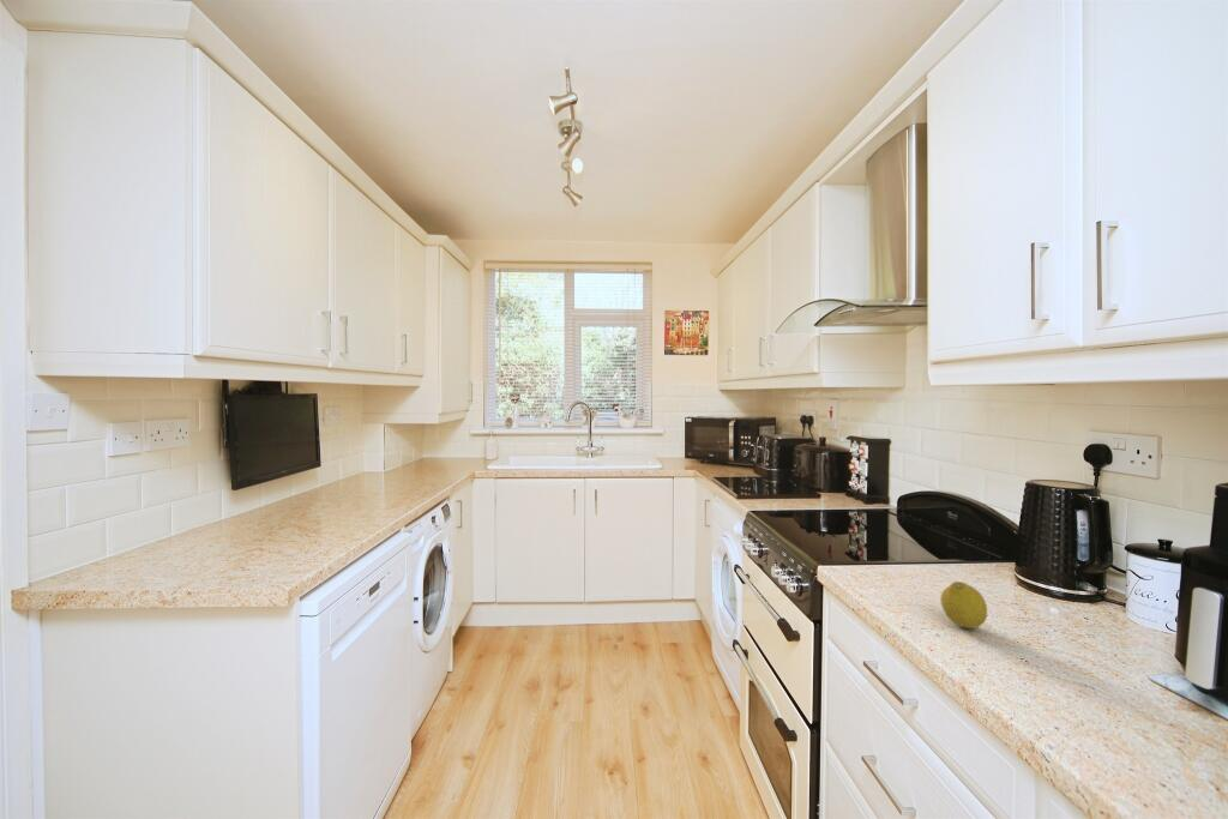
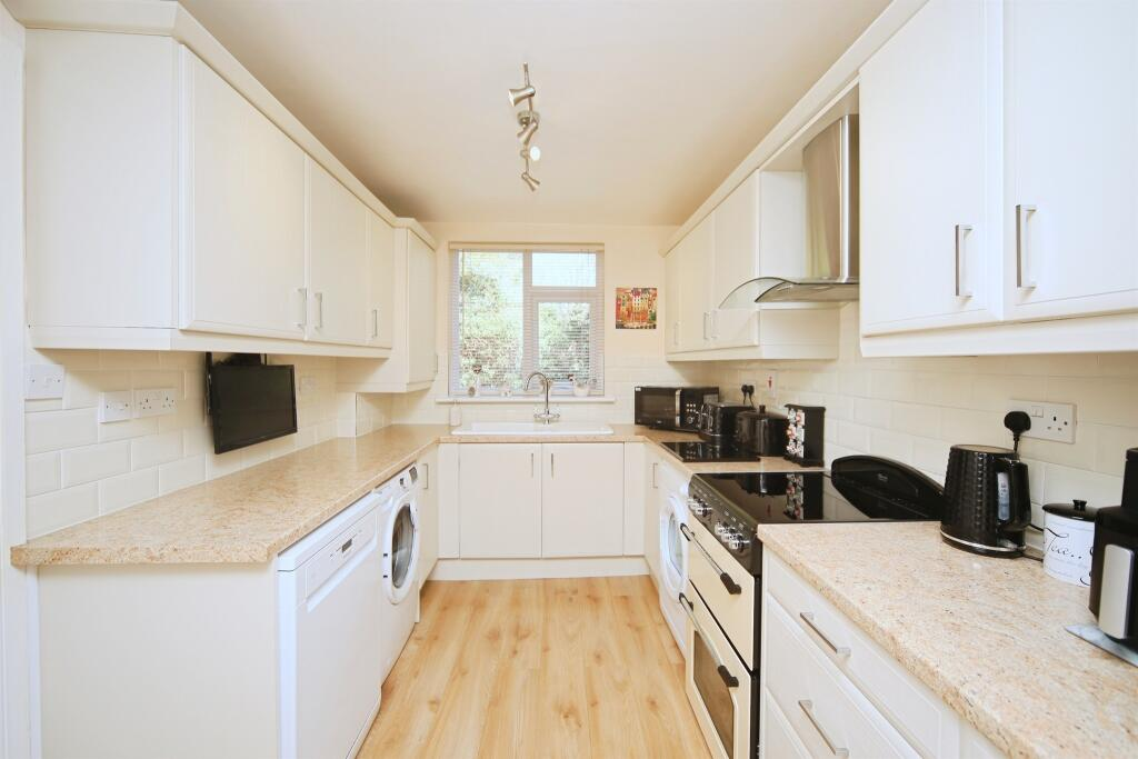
- fruit [940,580,988,630]
